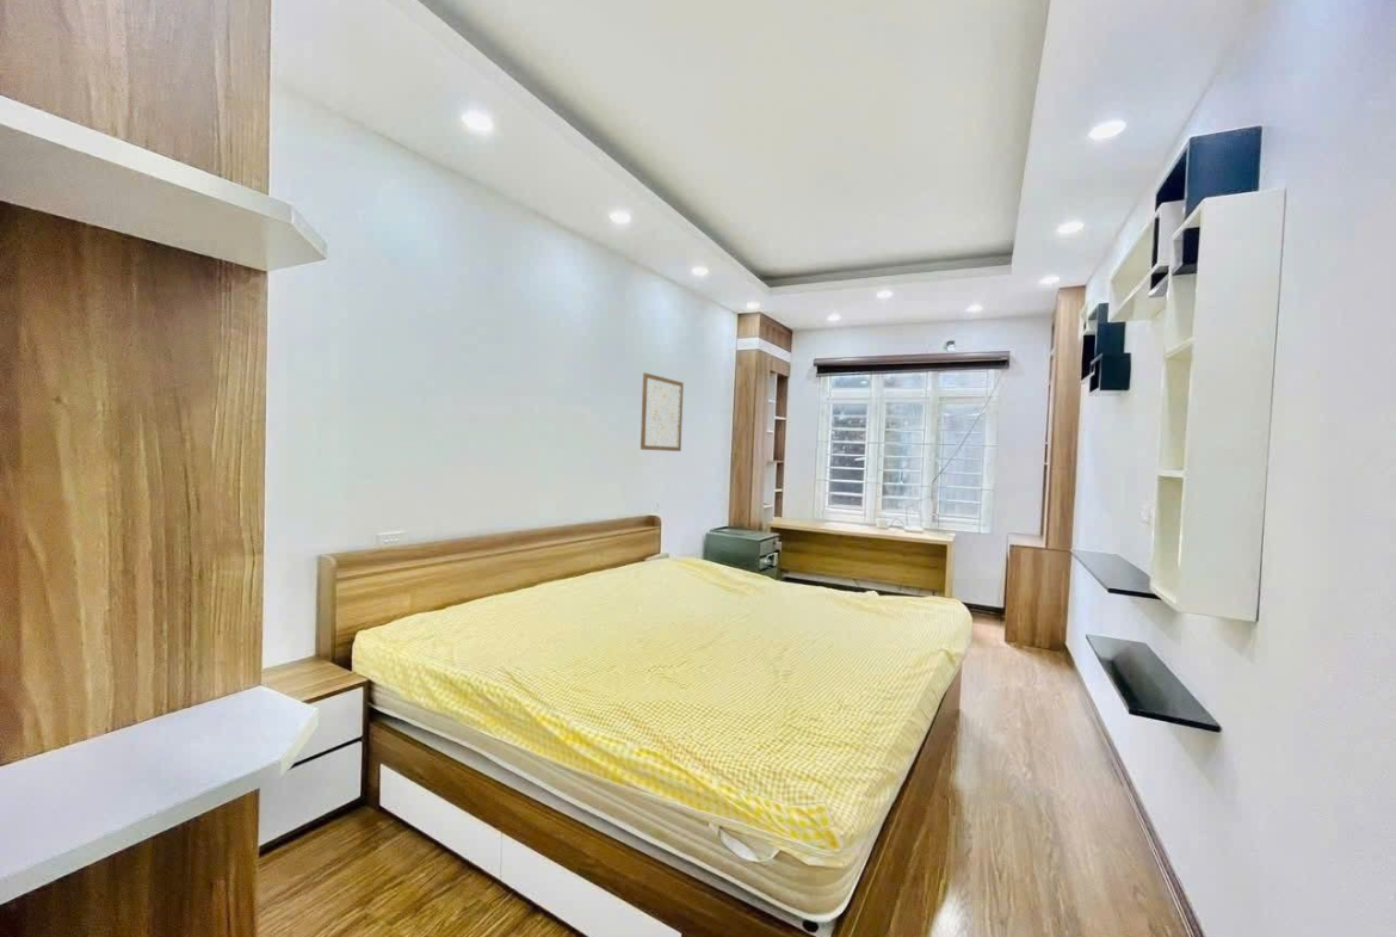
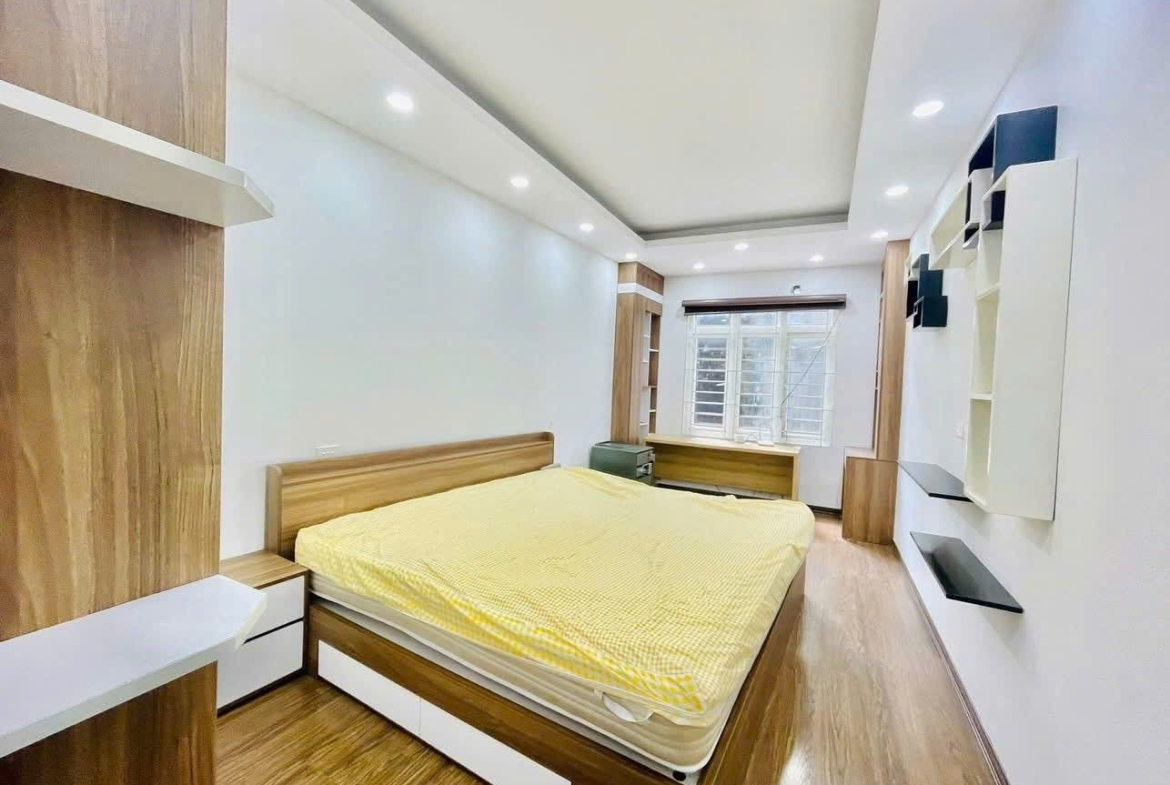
- wall art [640,371,685,452]
